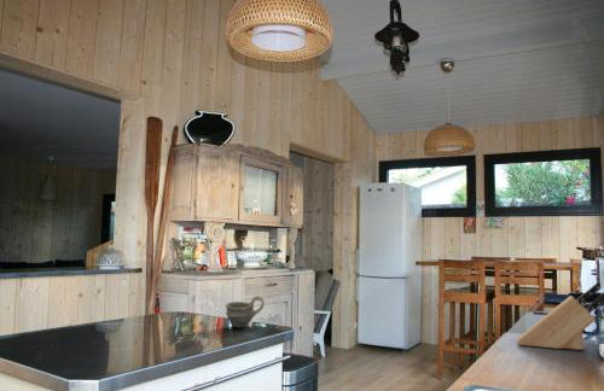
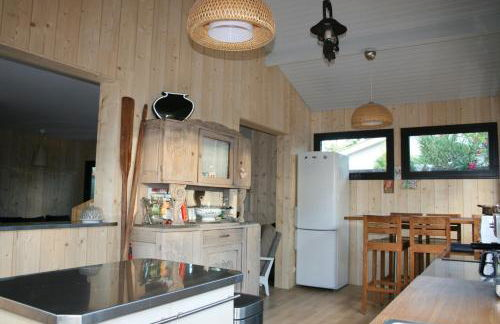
- knife block [516,281,604,351]
- cup [225,294,266,328]
